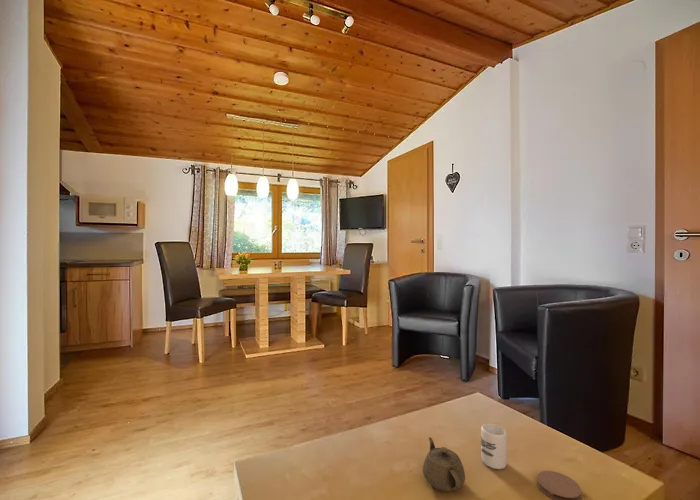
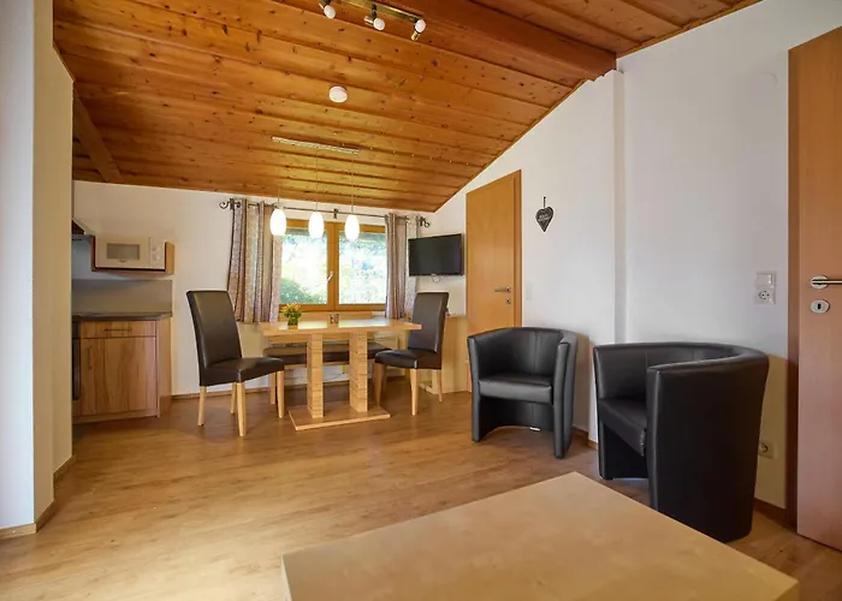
- teapot [422,436,466,493]
- coaster [536,470,583,500]
- cup [480,422,508,470]
